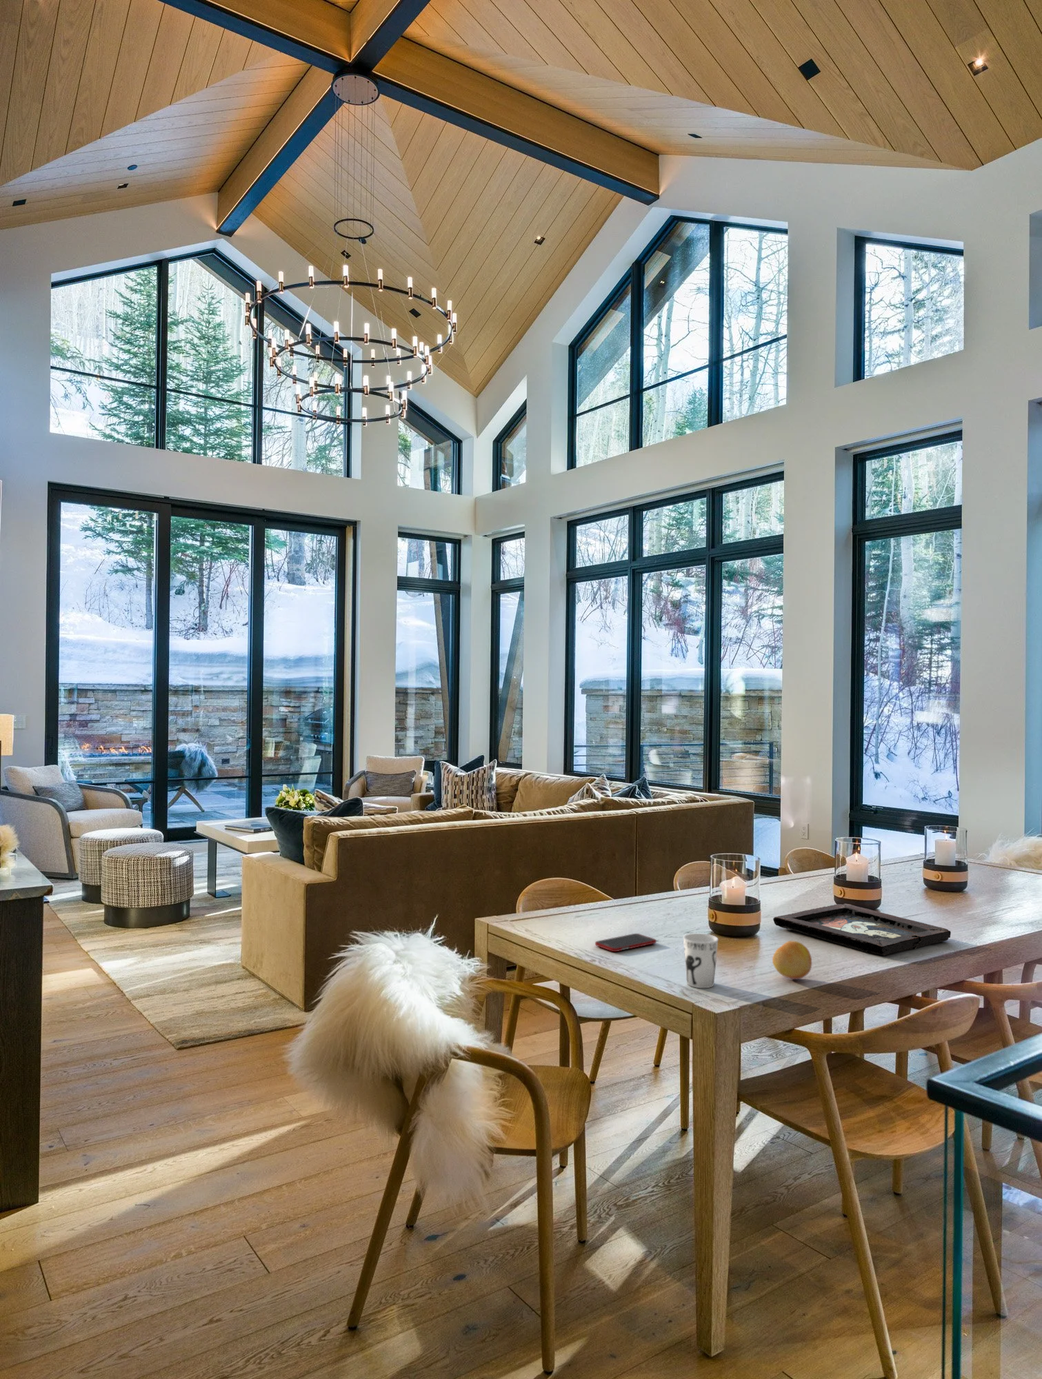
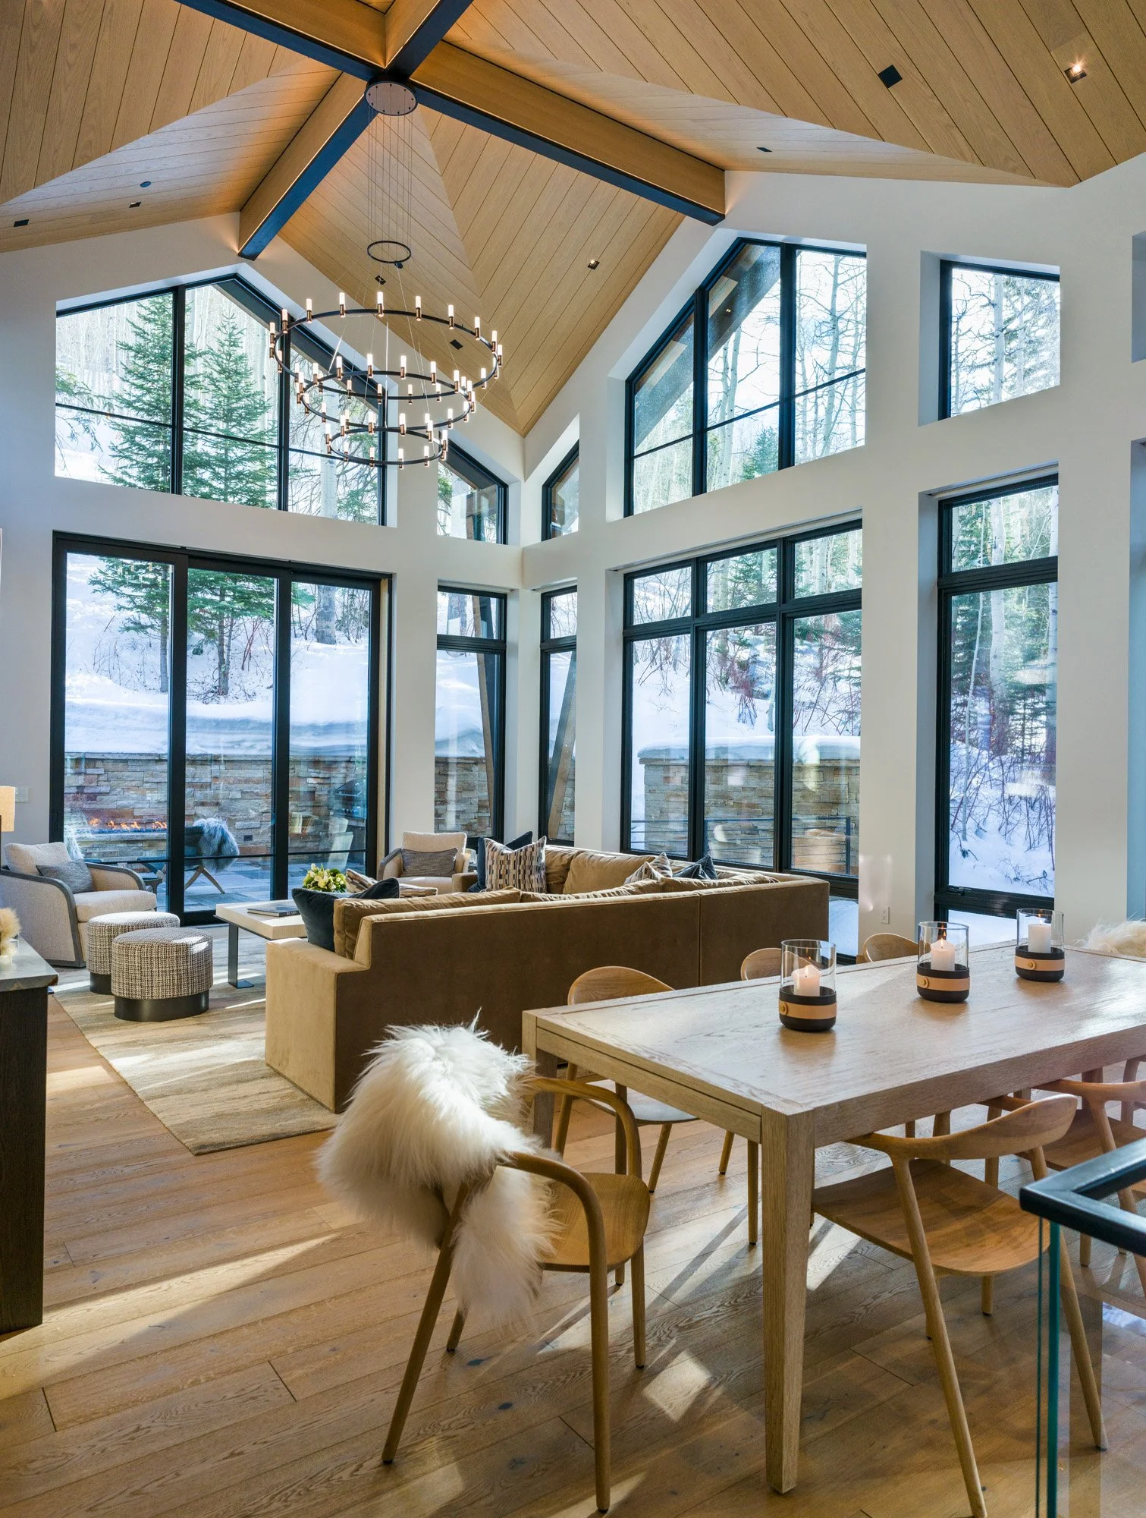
- cup [683,932,719,988]
- decorative tray [773,903,951,957]
- fruit [772,940,812,980]
- cell phone [594,932,657,952]
